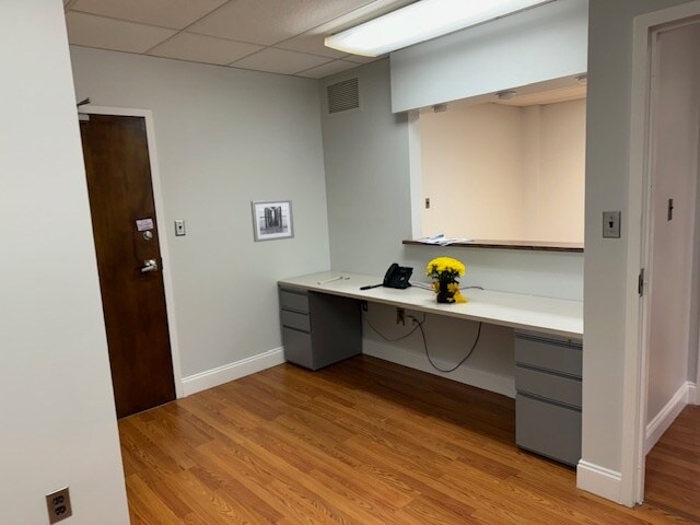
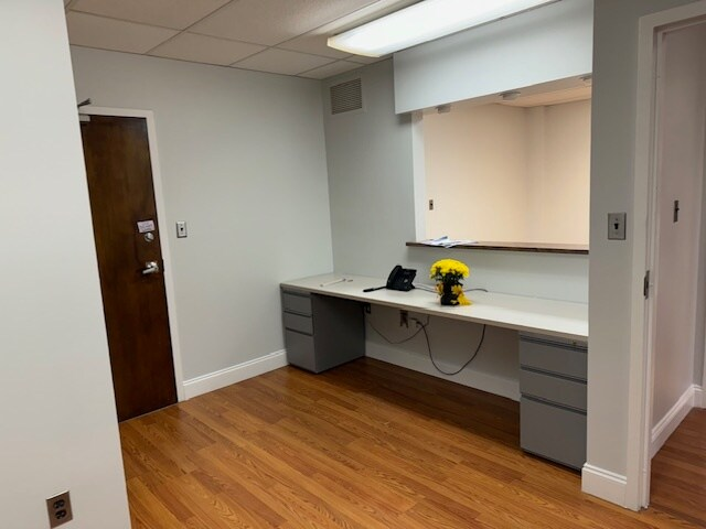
- wall art [249,198,295,243]
